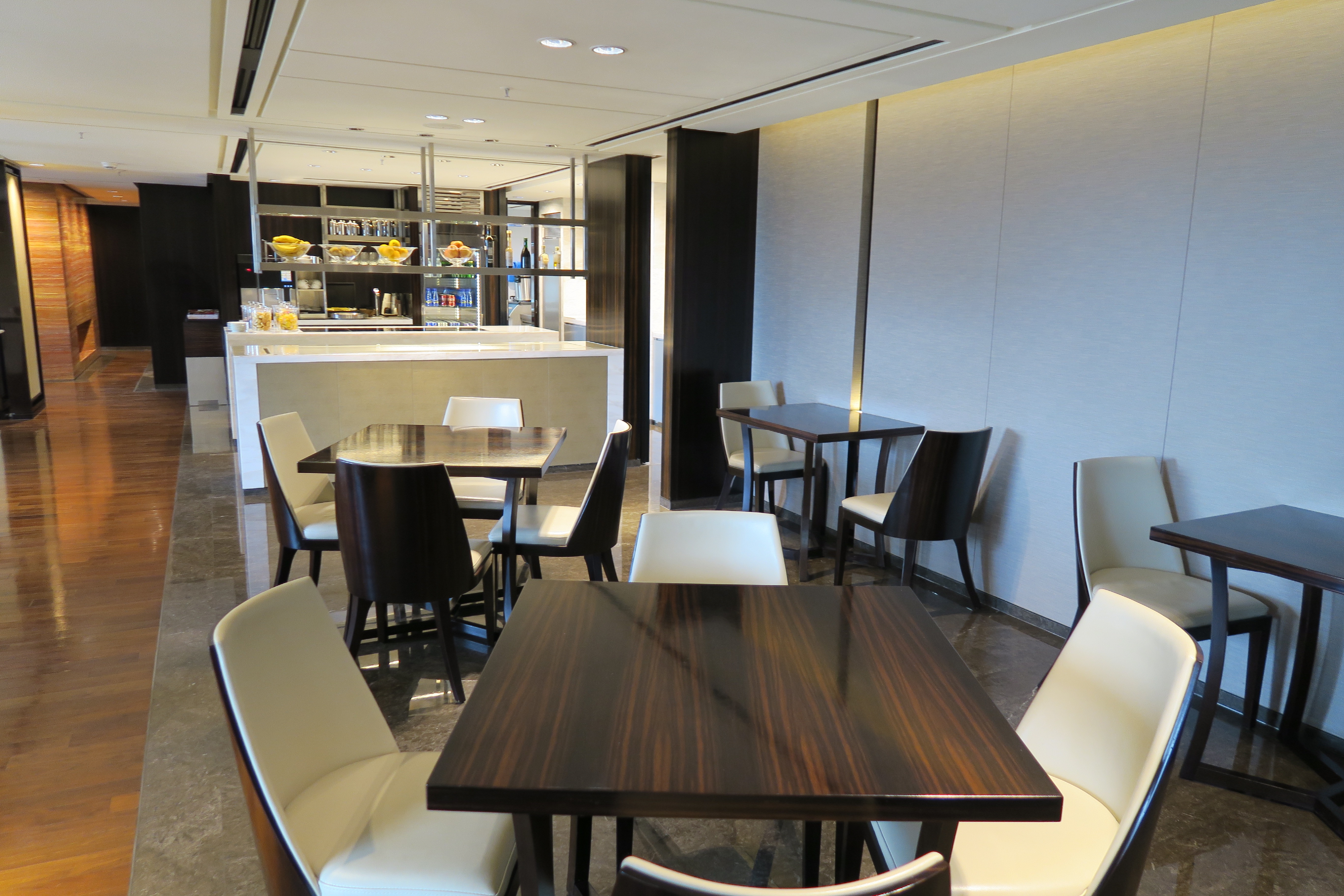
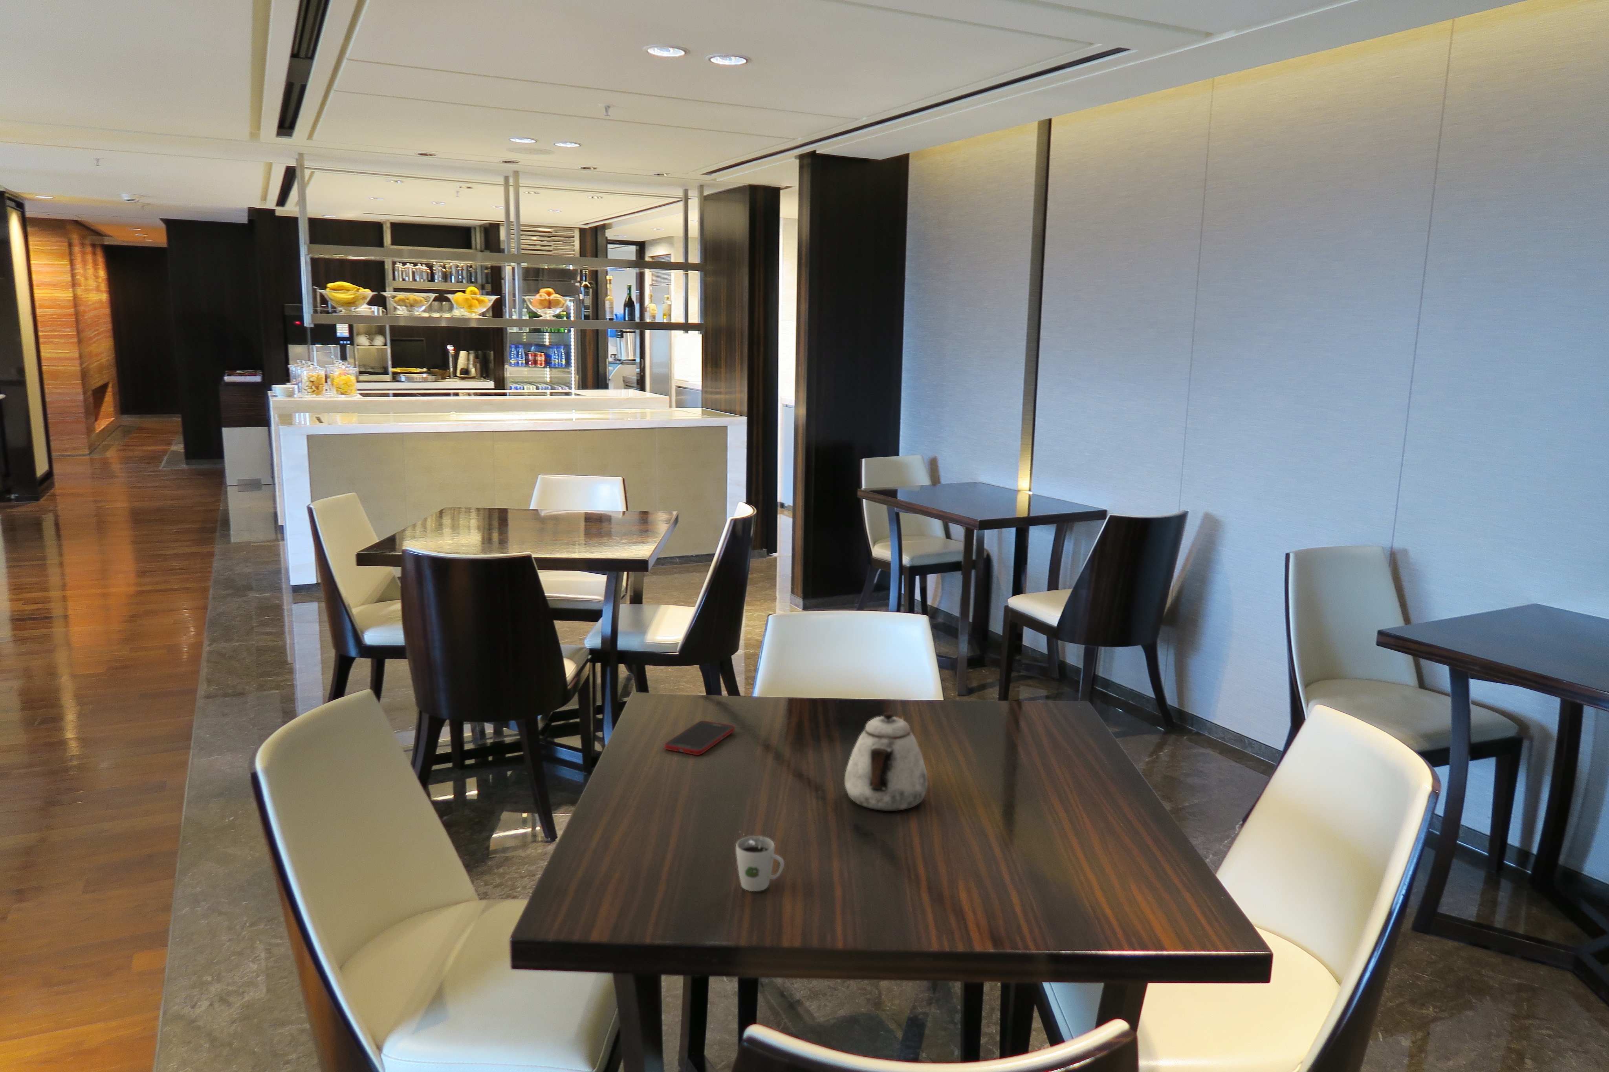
+ teapot [844,712,928,811]
+ cell phone [664,720,735,755]
+ cup [735,832,784,891]
